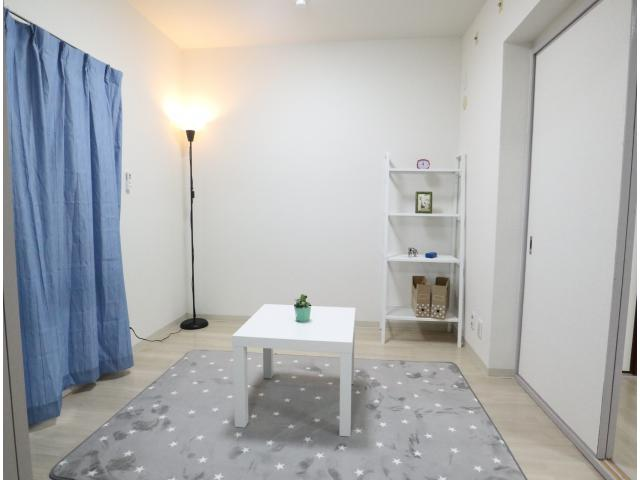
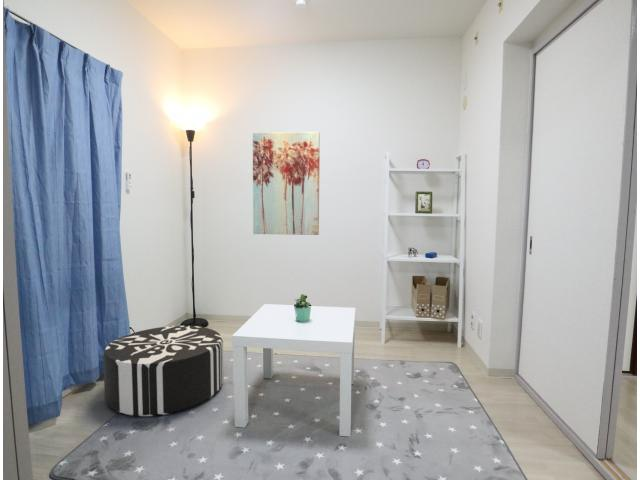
+ pouf [102,325,224,417]
+ wall art [252,131,321,236]
